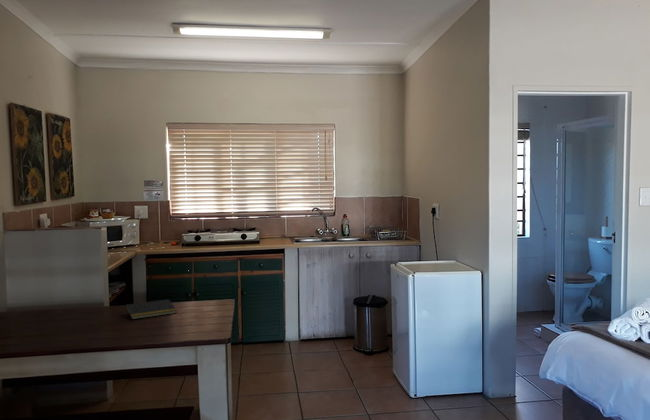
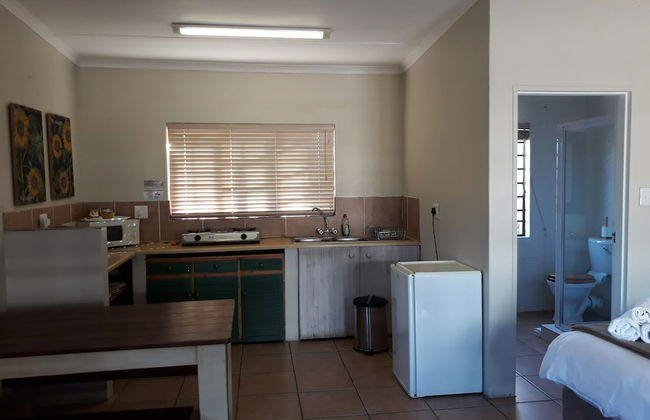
- notepad [124,298,178,320]
